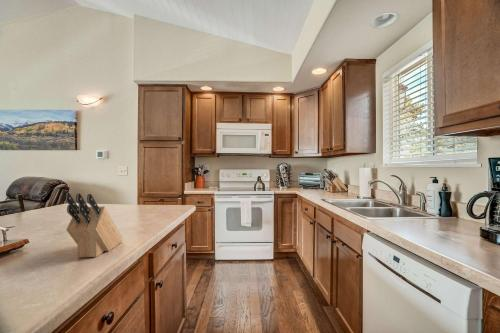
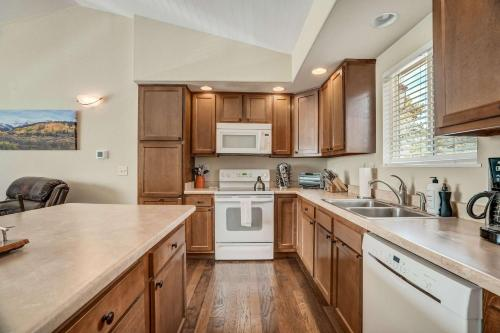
- knife block [64,192,124,259]
